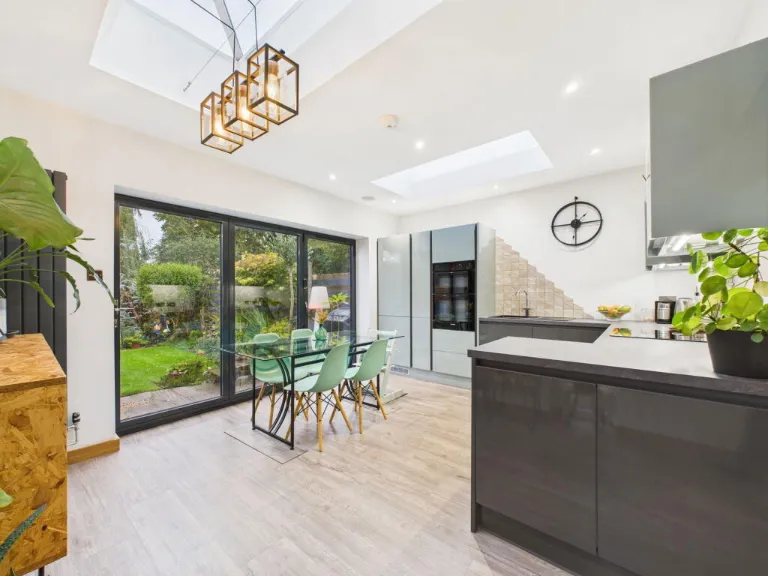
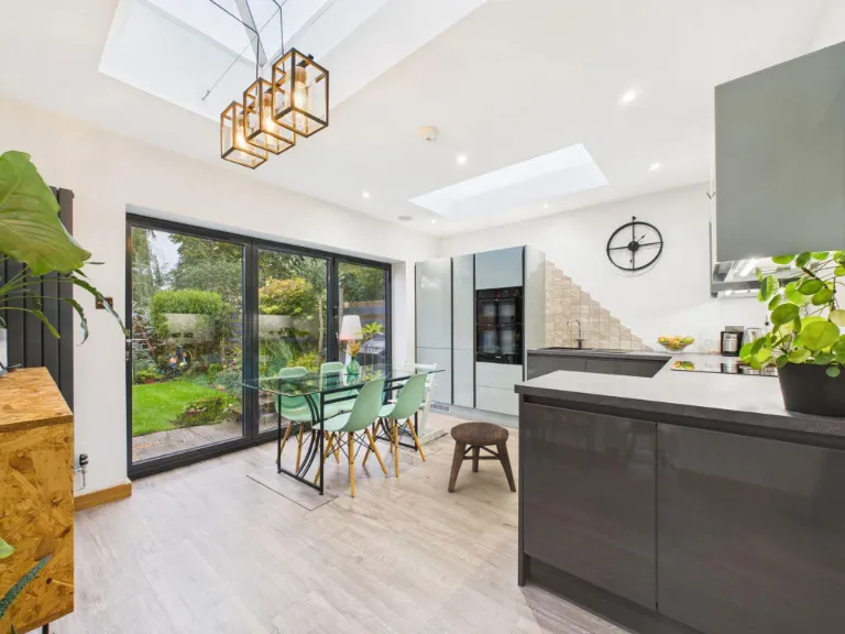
+ stool [447,420,517,493]
